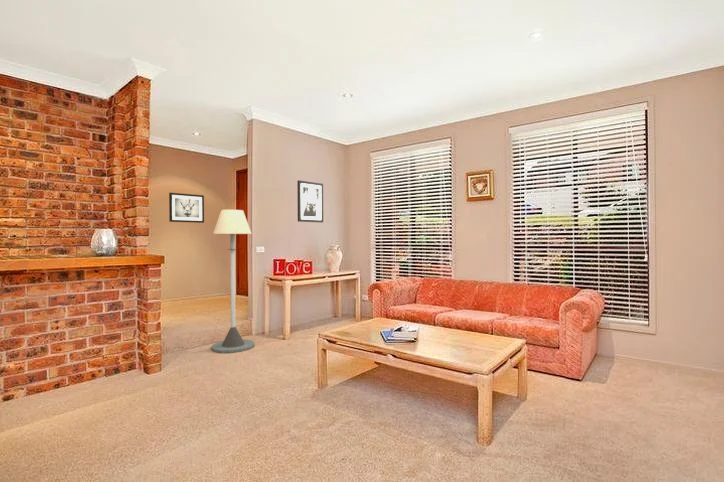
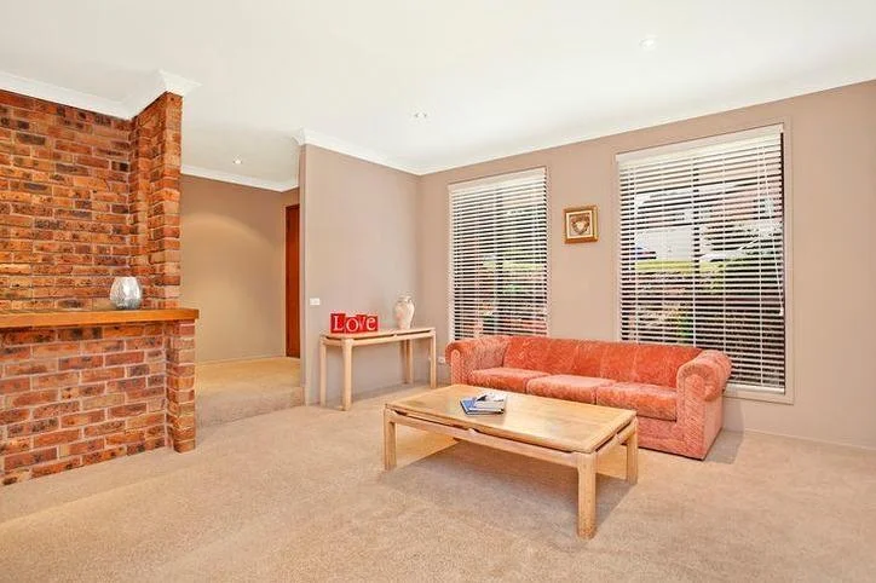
- floor lamp [210,209,256,354]
- wall art [296,179,324,223]
- wall art [168,192,205,224]
